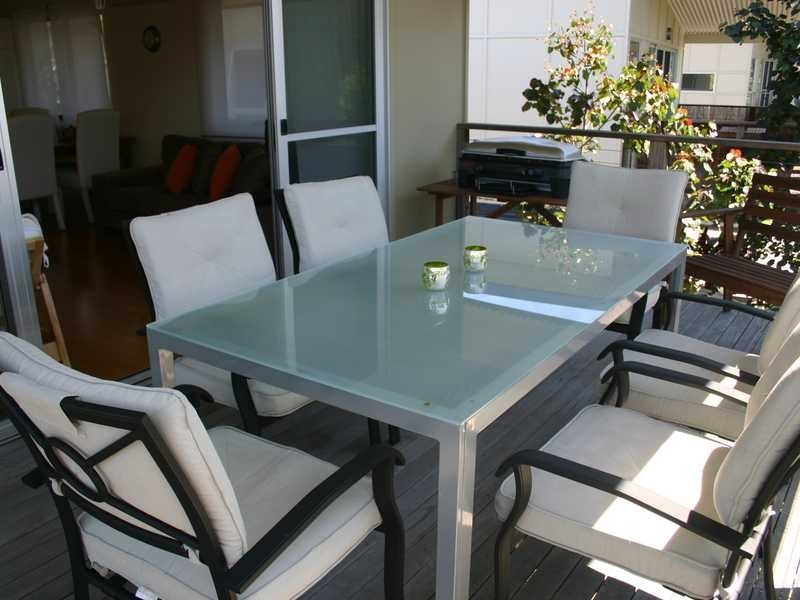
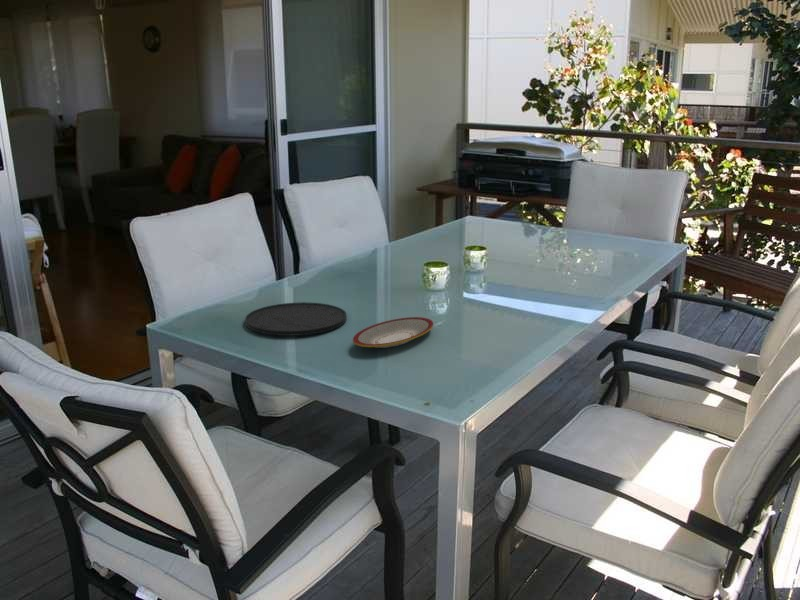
+ plate [352,316,434,349]
+ plate [244,301,348,337]
